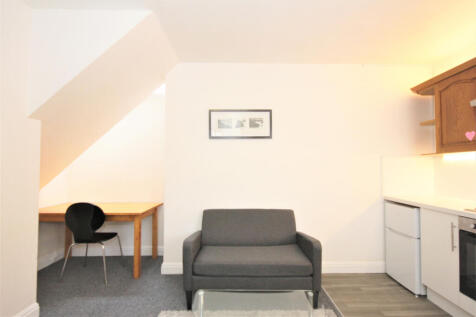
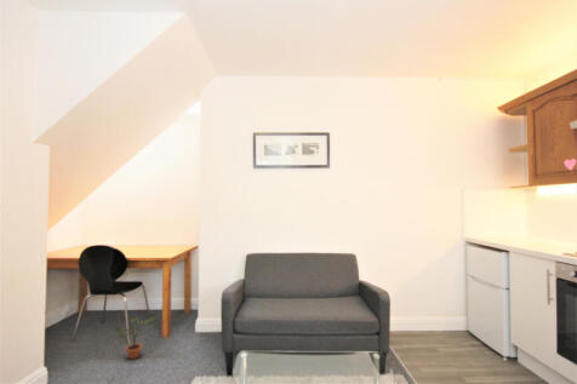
+ potted plant [114,315,156,360]
